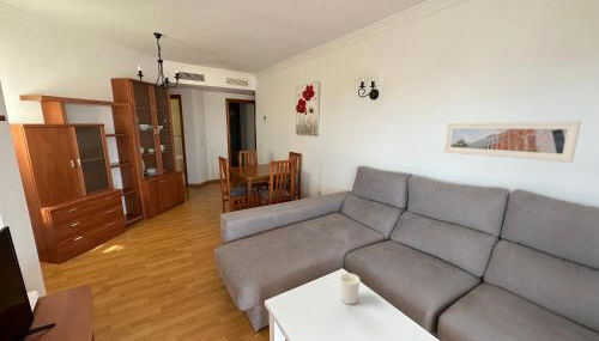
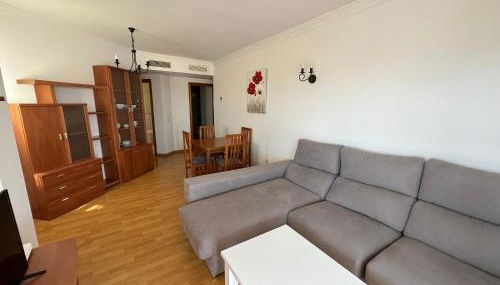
- candle holder [339,272,361,305]
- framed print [443,120,582,164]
